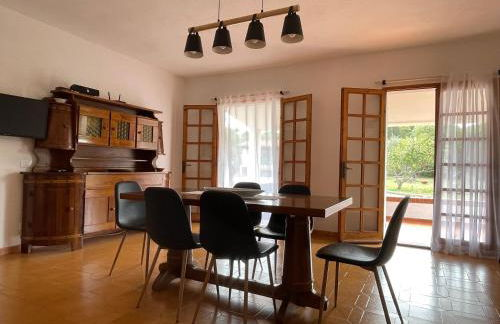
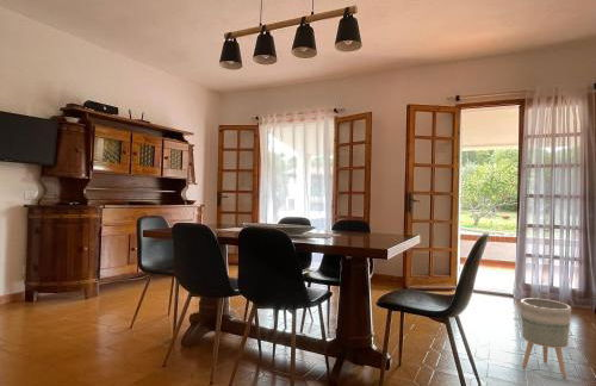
+ planter [520,297,572,379]
